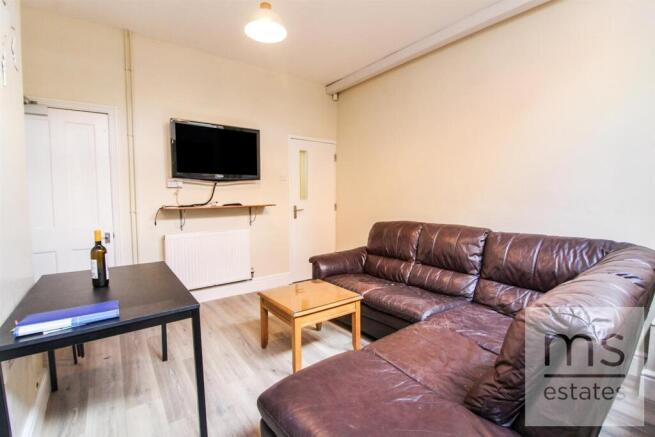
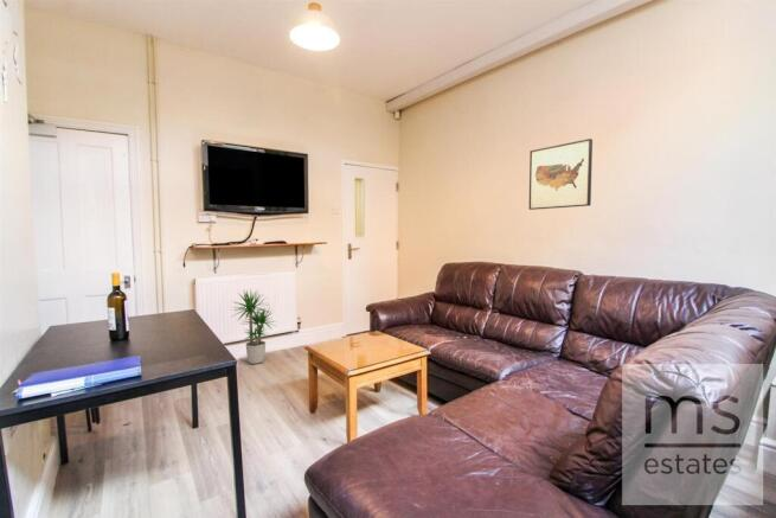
+ wall art [527,138,594,211]
+ potted plant [231,287,276,365]
